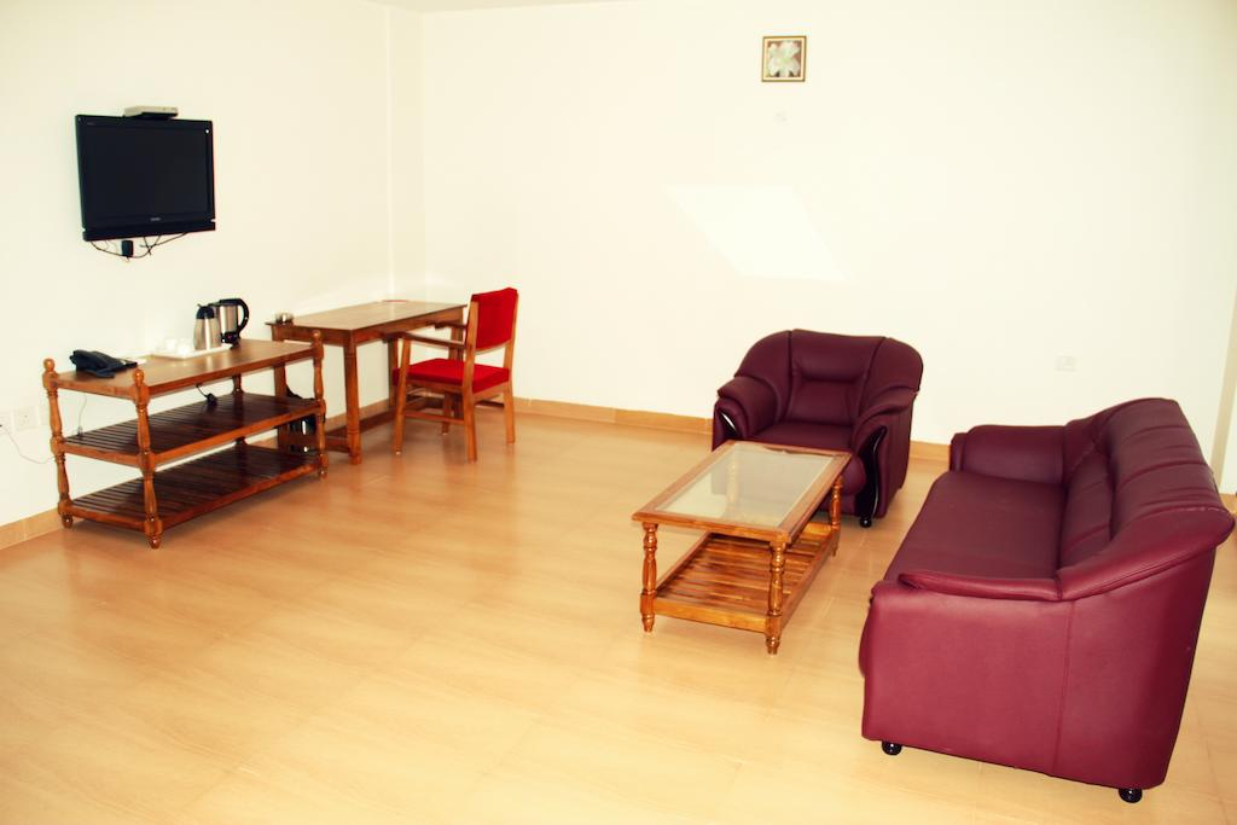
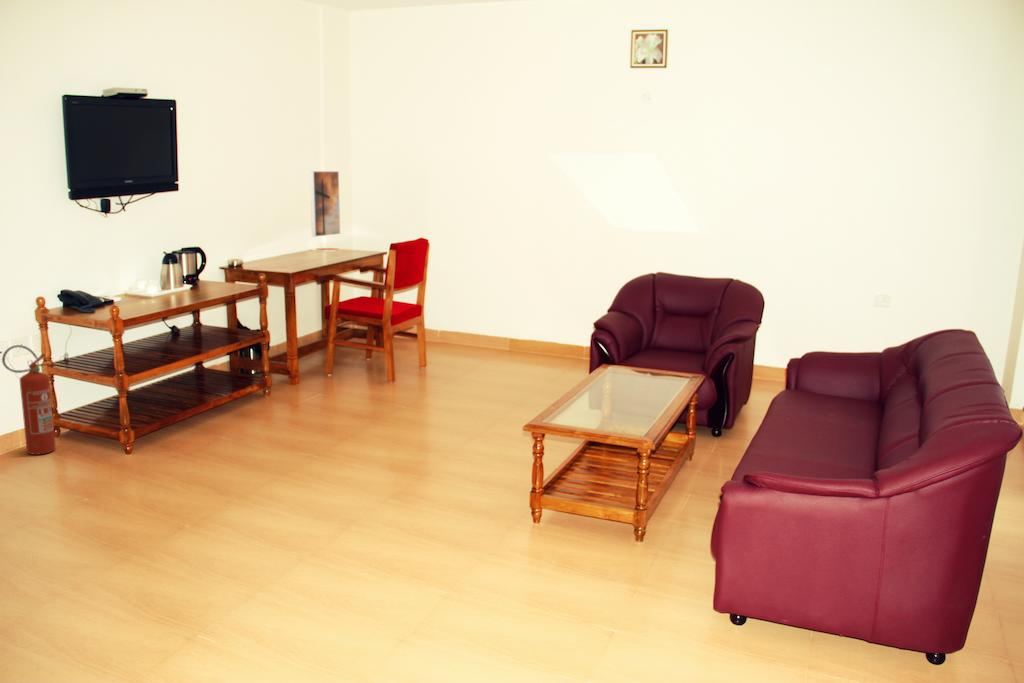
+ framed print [309,170,341,238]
+ fire extinguisher [1,344,57,456]
